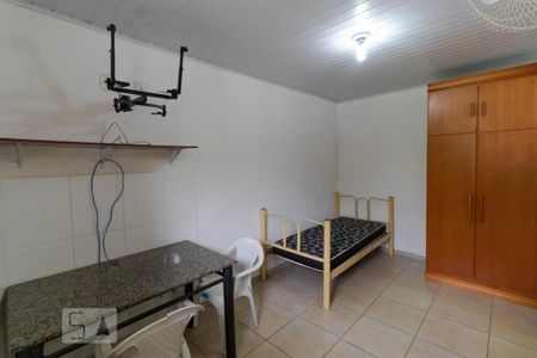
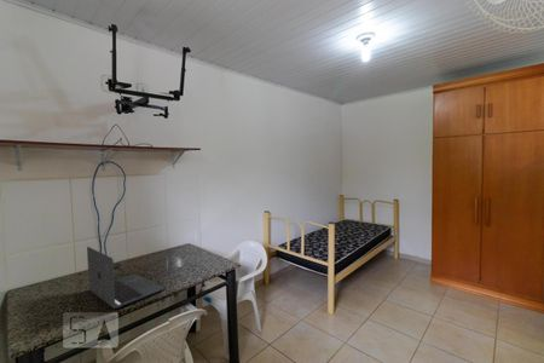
+ laptop [86,246,164,310]
